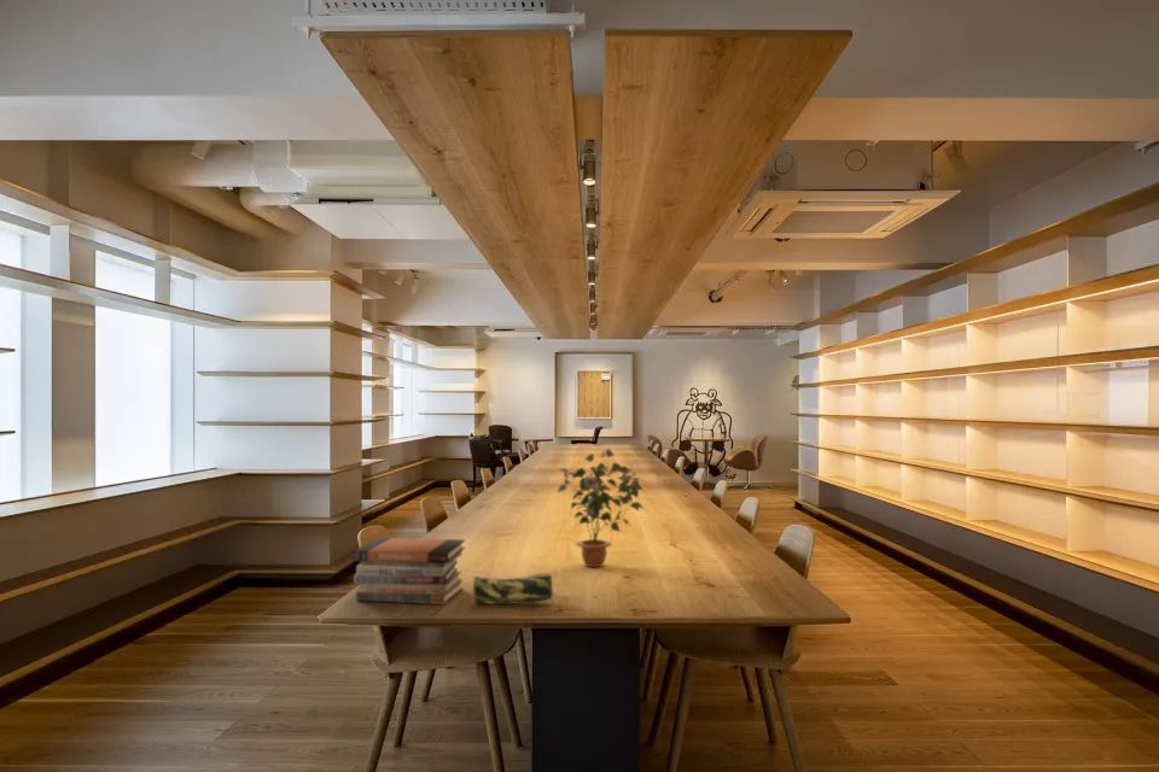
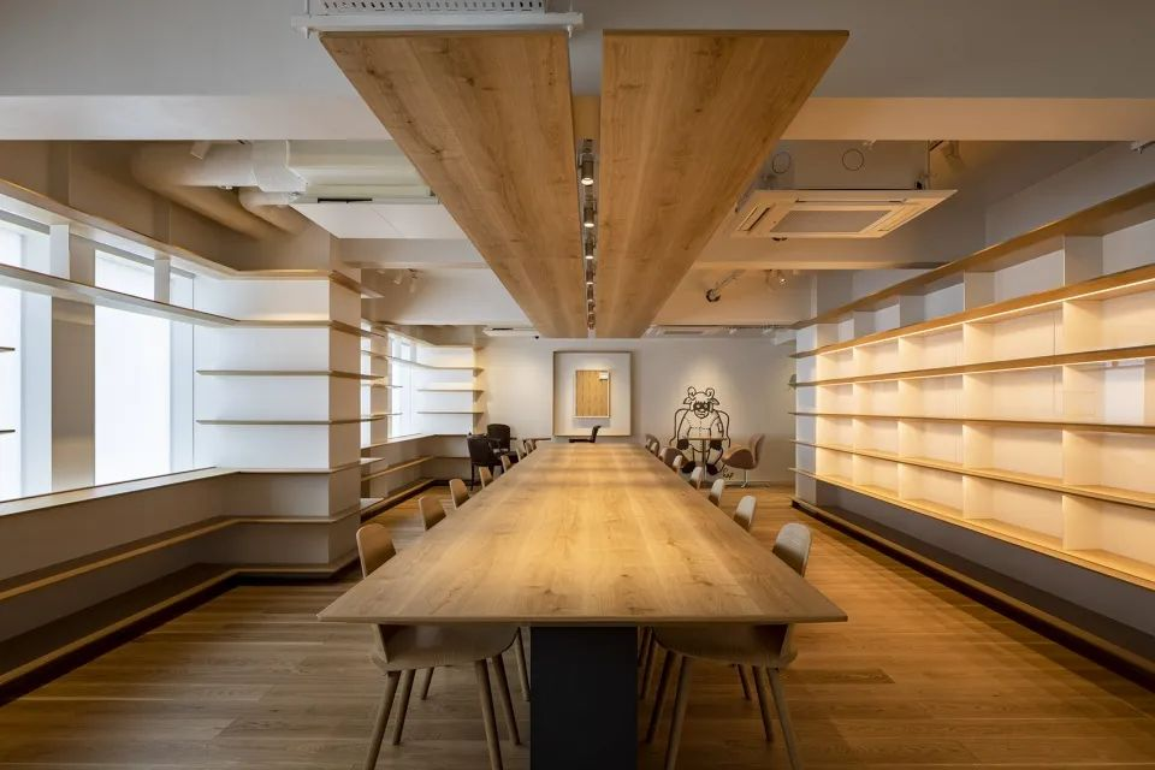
- potted plant [555,448,645,568]
- book stack [351,537,466,606]
- pencil case [470,572,553,606]
